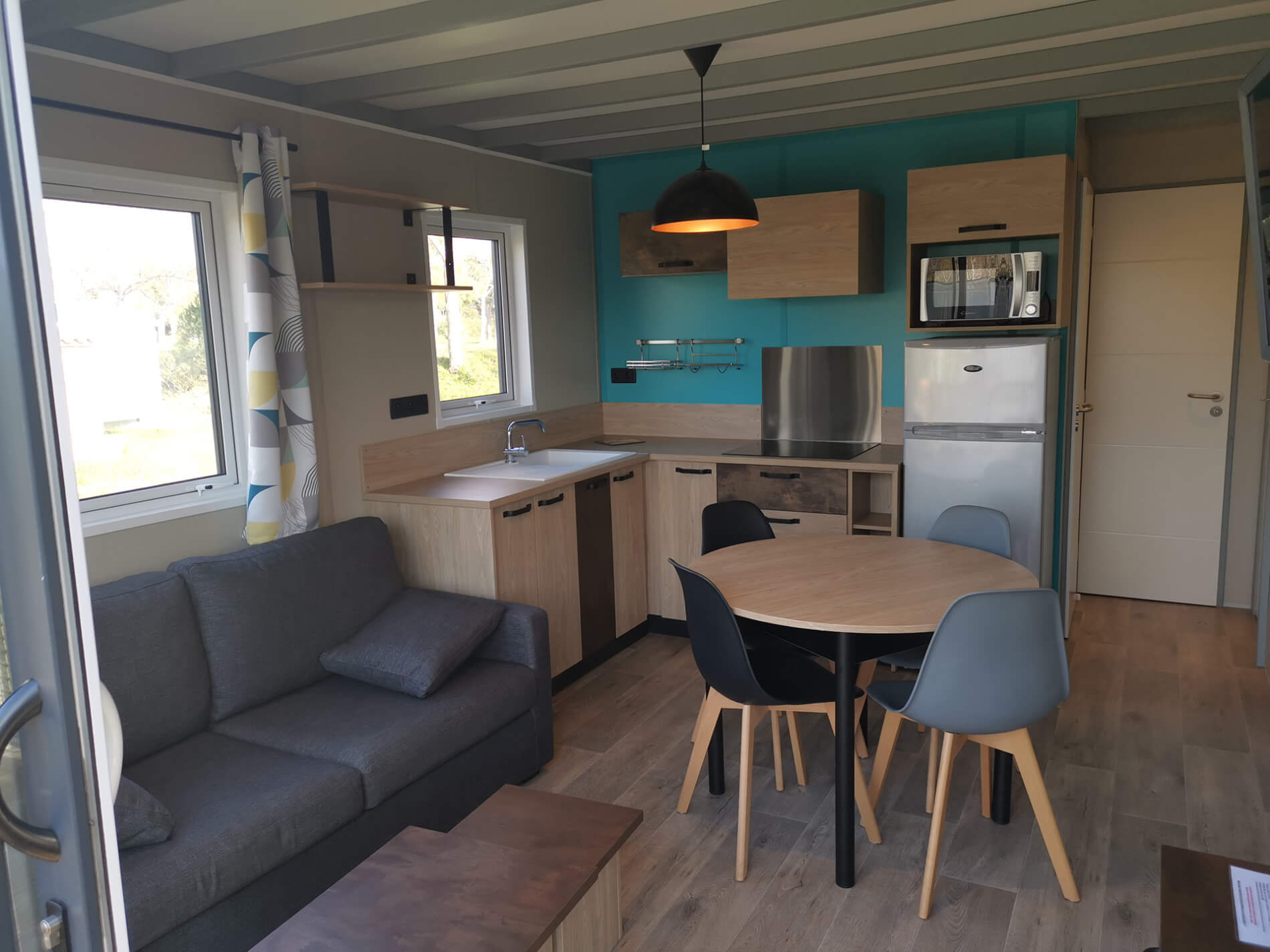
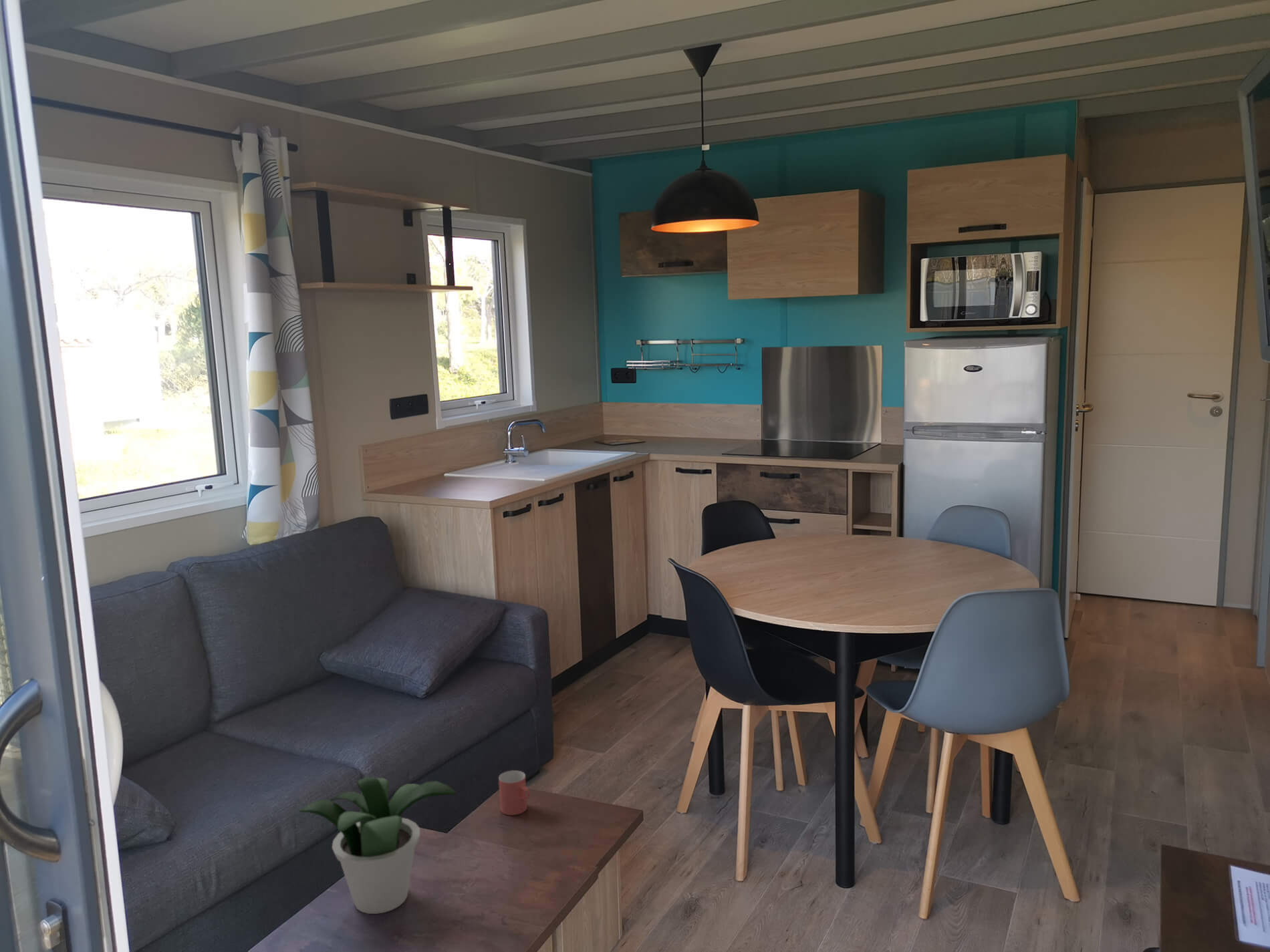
+ potted plant [298,776,457,915]
+ cup [498,770,531,816]
